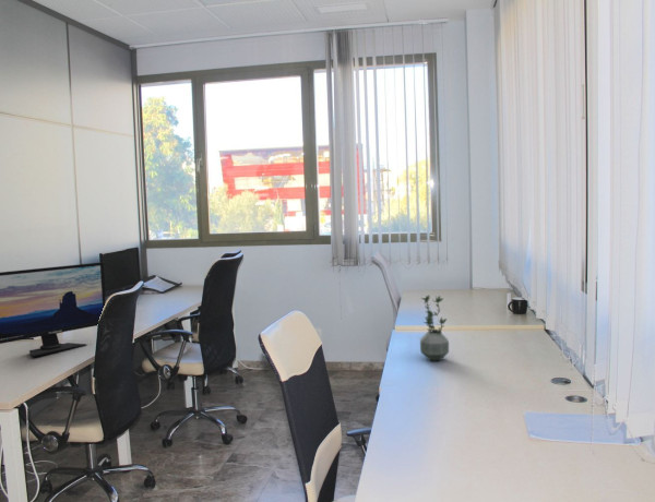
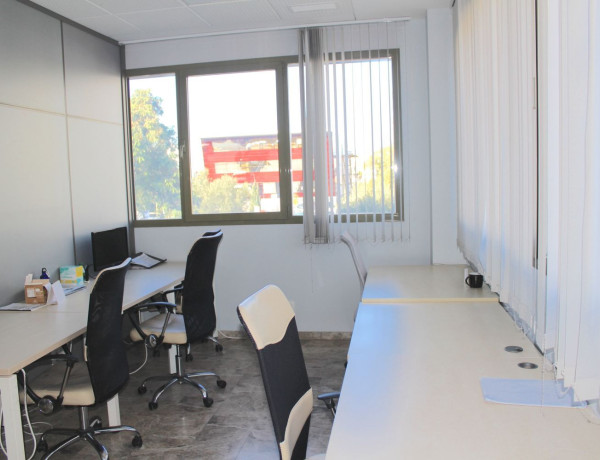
- potted plant [419,294,450,361]
- computer monitor [0,261,107,359]
